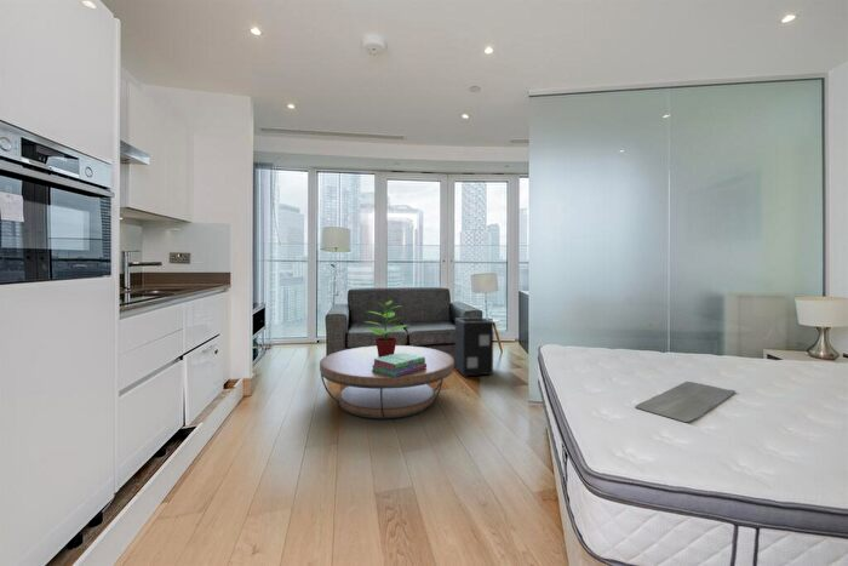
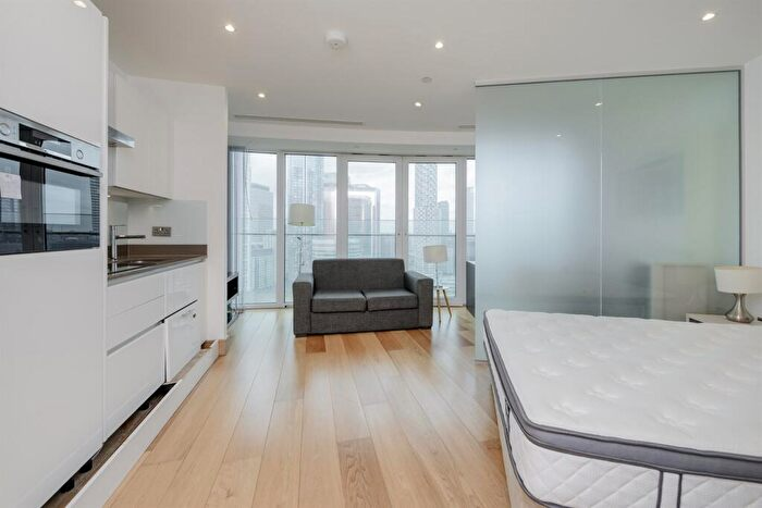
- potted plant [365,299,412,358]
- coffee table [319,344,455,421]
- bath mat [634,381,737,423]
- stack of books [372,353,426,377]
- speaker [454,316,494,378]
